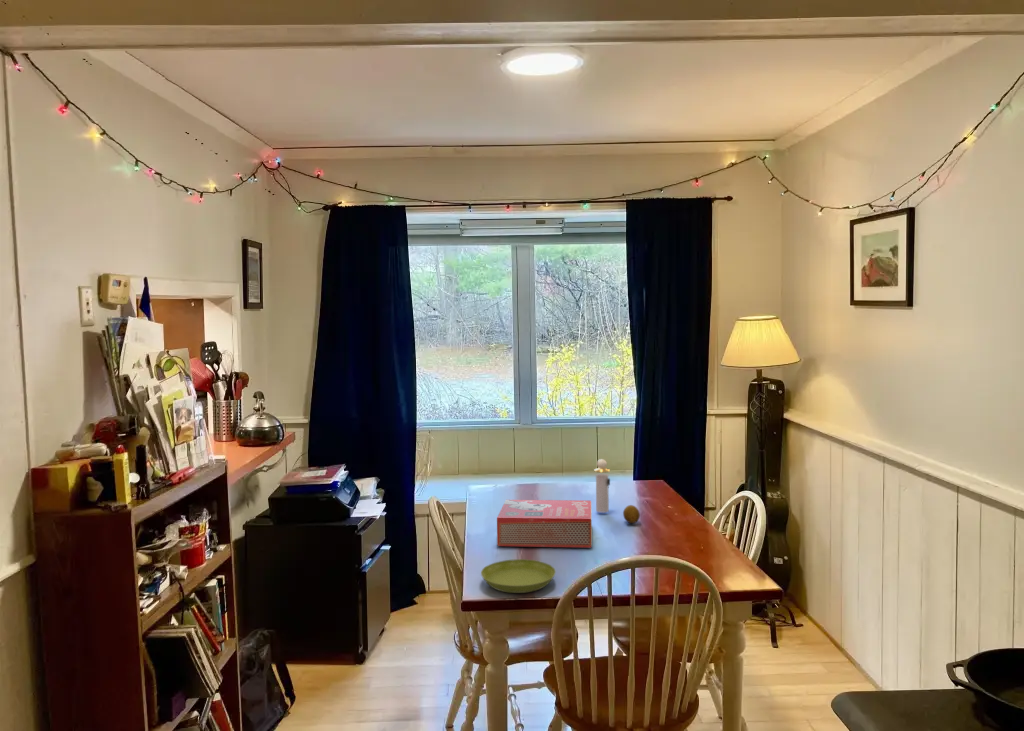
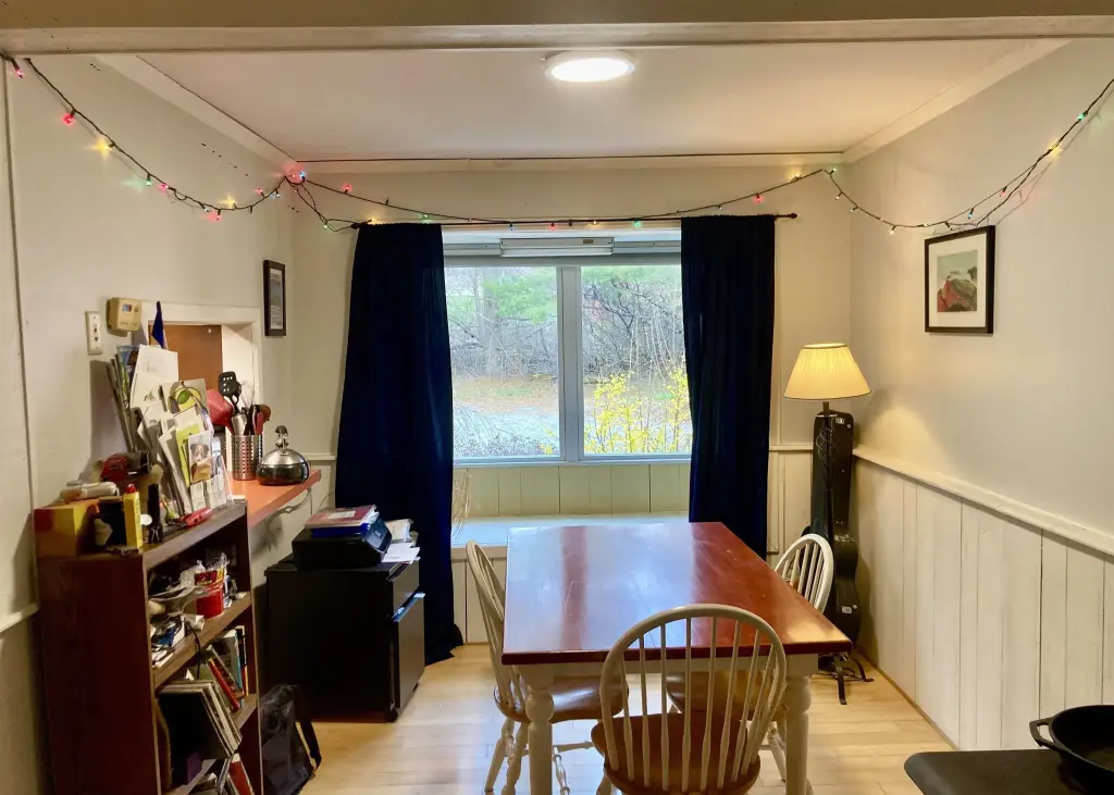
- perfume bottle [593,458,611,513]
- saucer [480,558,557,594]
- fruit [622,504,641,524]
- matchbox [496,499,593,549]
